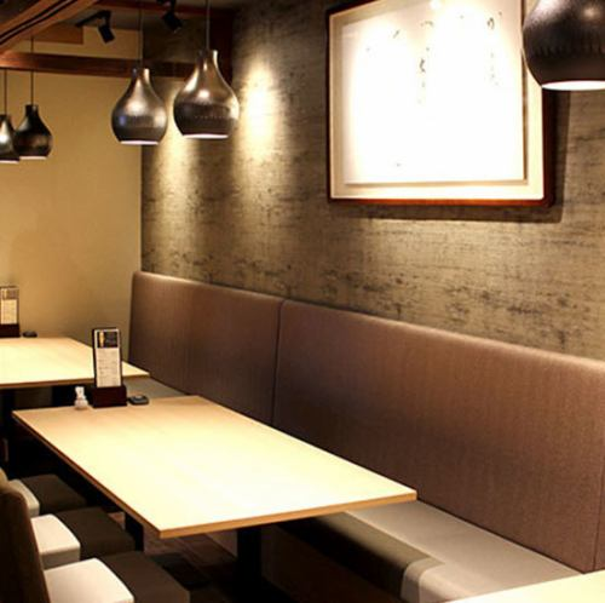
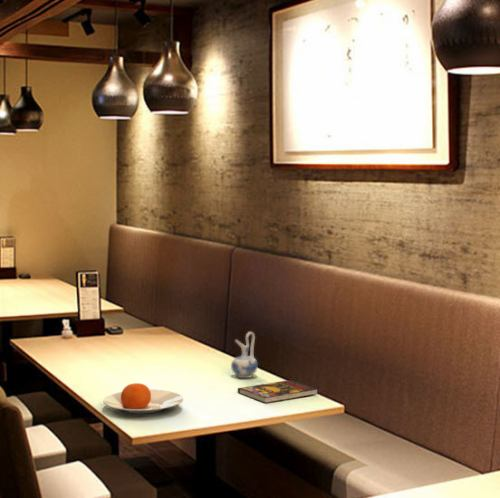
+ plate [102,382,184,414]
+ ceramic pitcher [230,331,259,379]
+ book [237,379,318,404]
